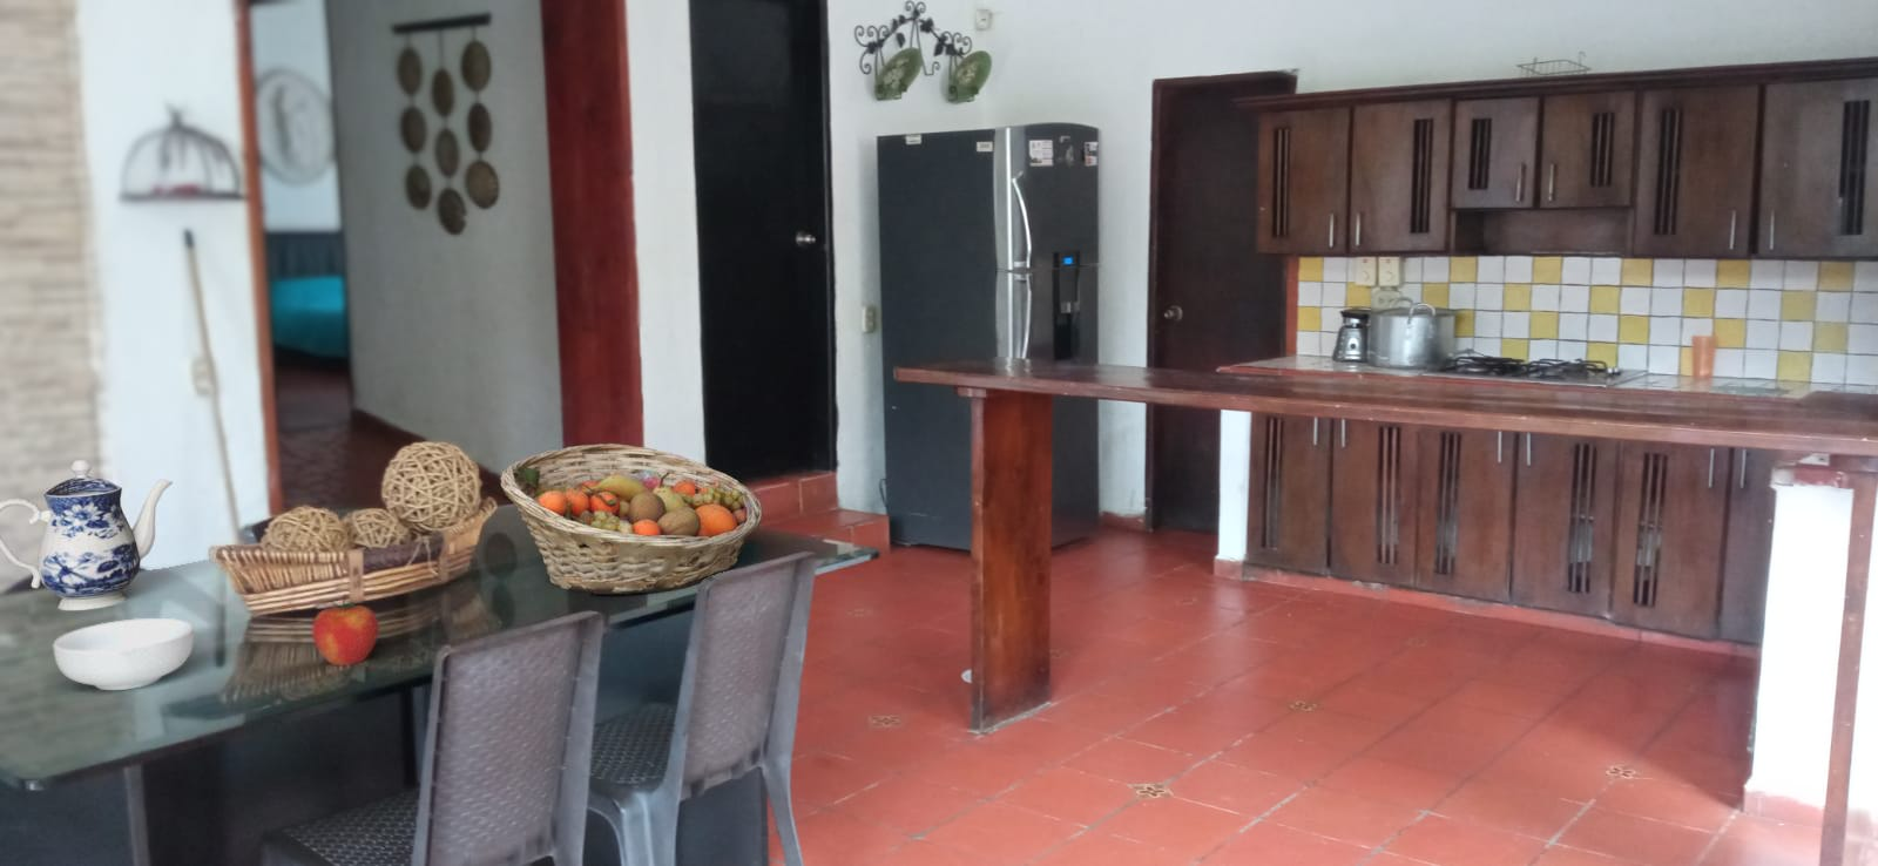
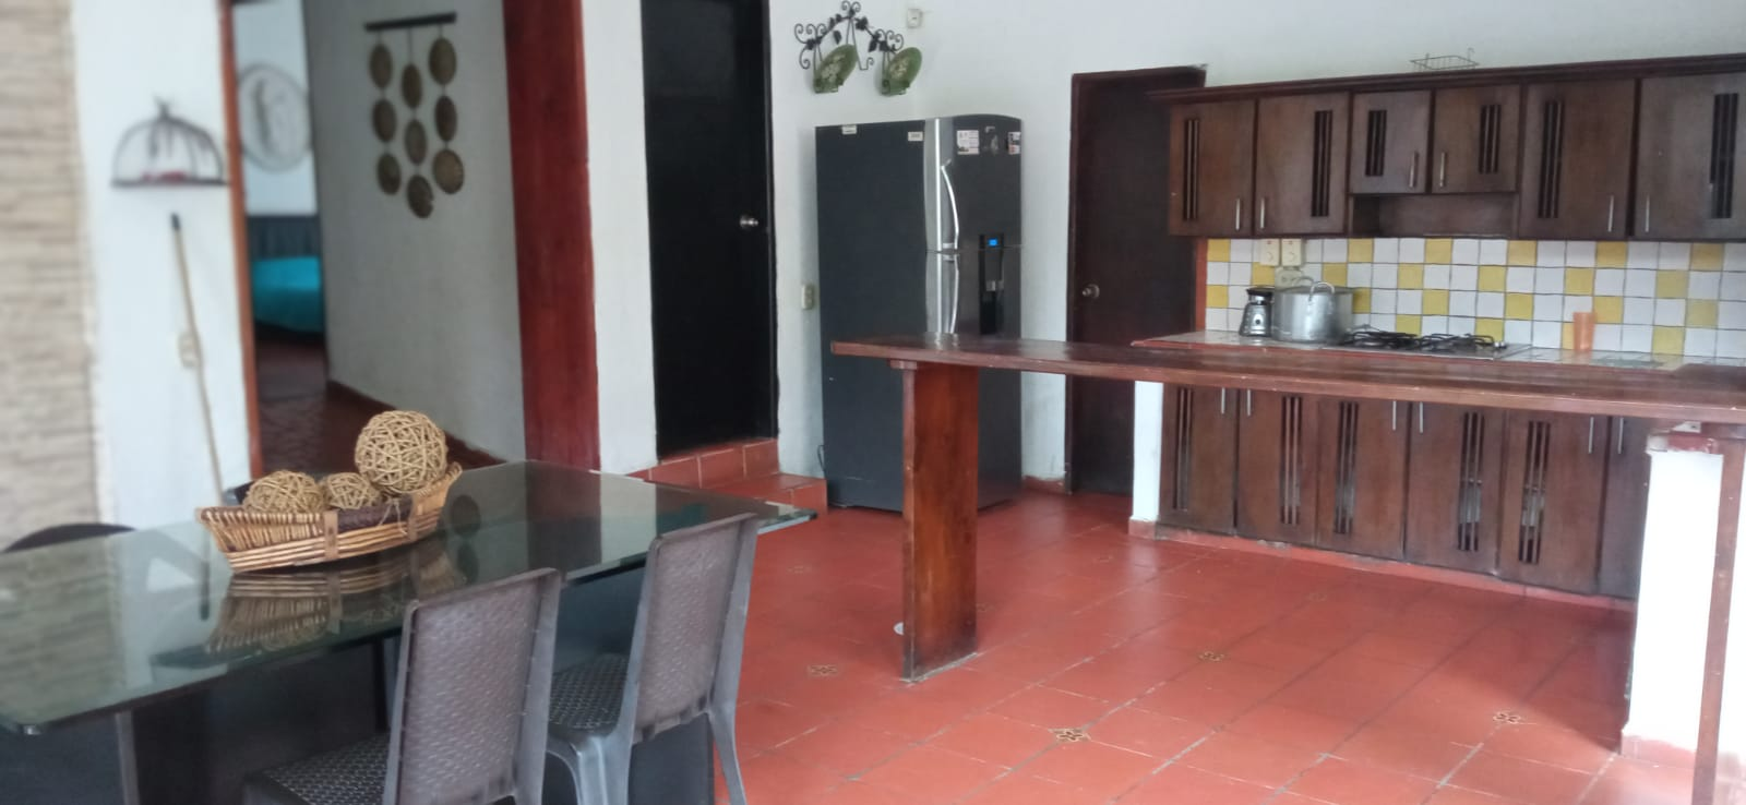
- teapot [0,458,174,611]
- apple [311,594,381,666]
- fruit basket [499,442,764,595]
- cereal bowl [52,617,195,691]
